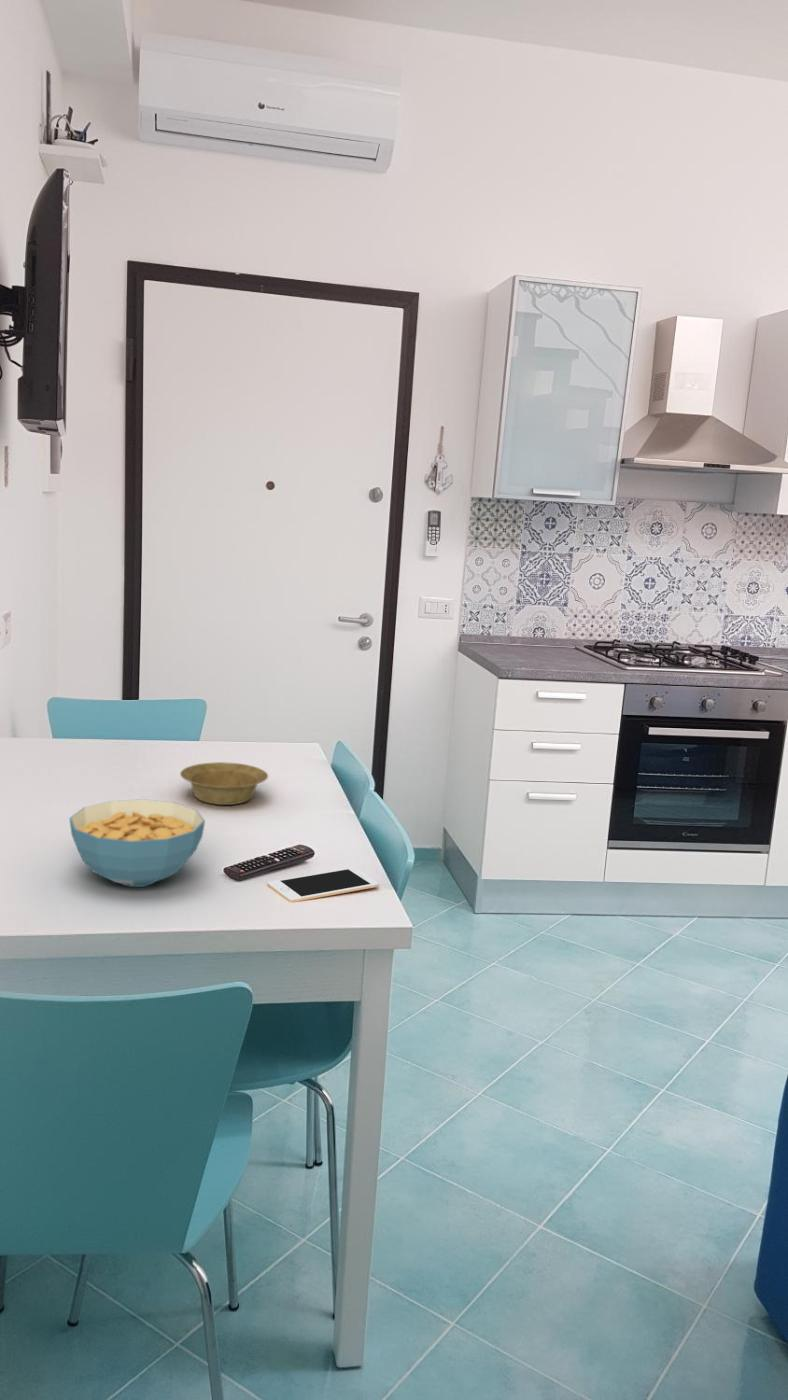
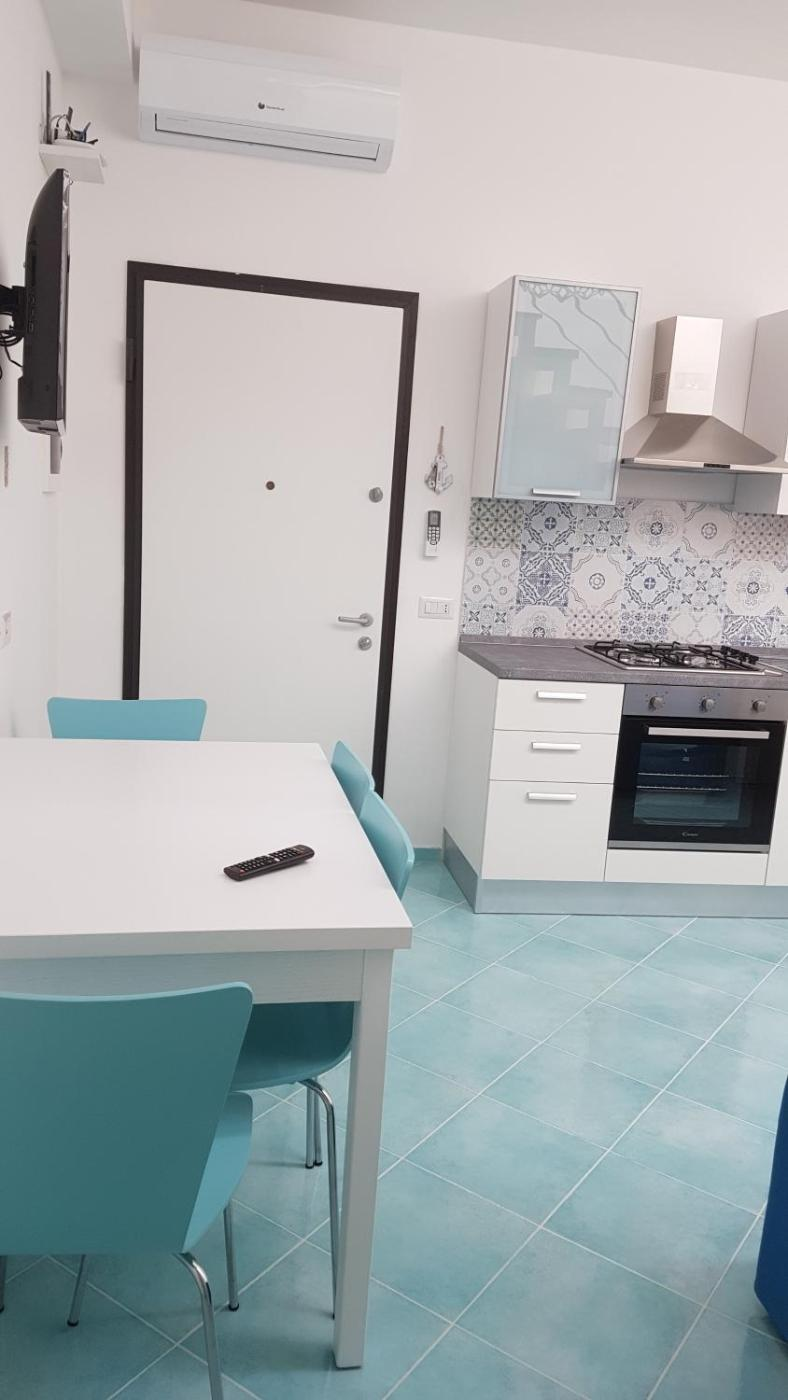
- cell phone [267,867,380,904]
- cereal bowl [68,798,206,888]
- bowl [179,761,269,806]
